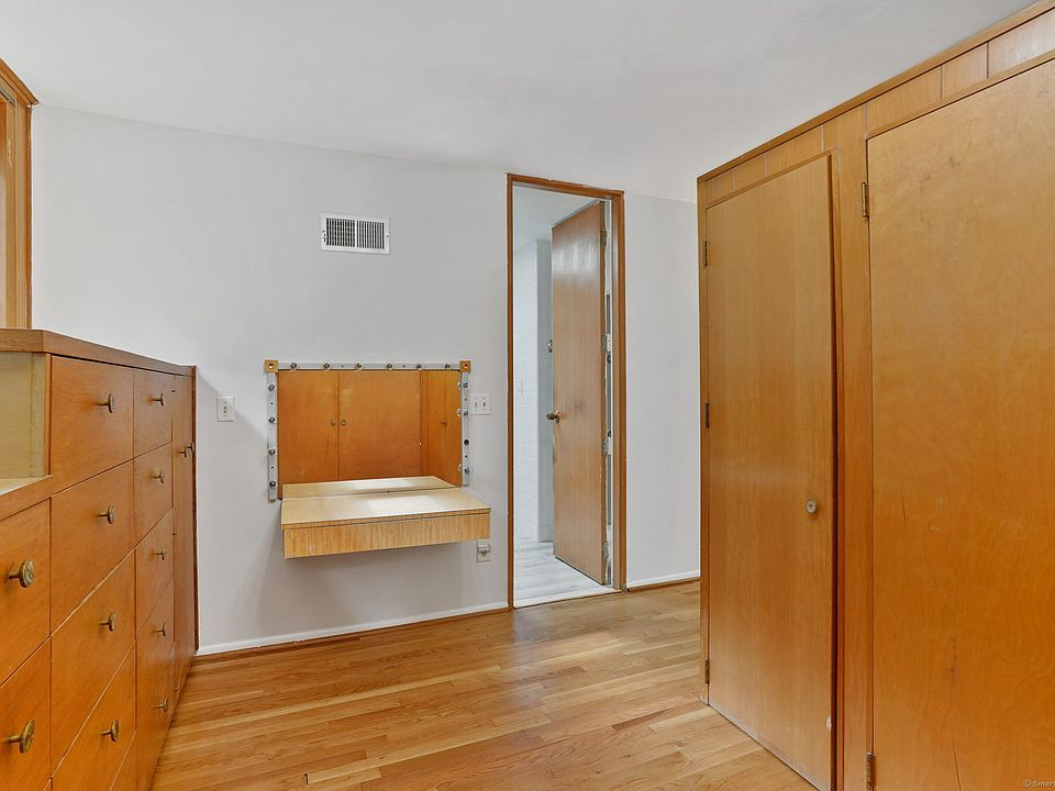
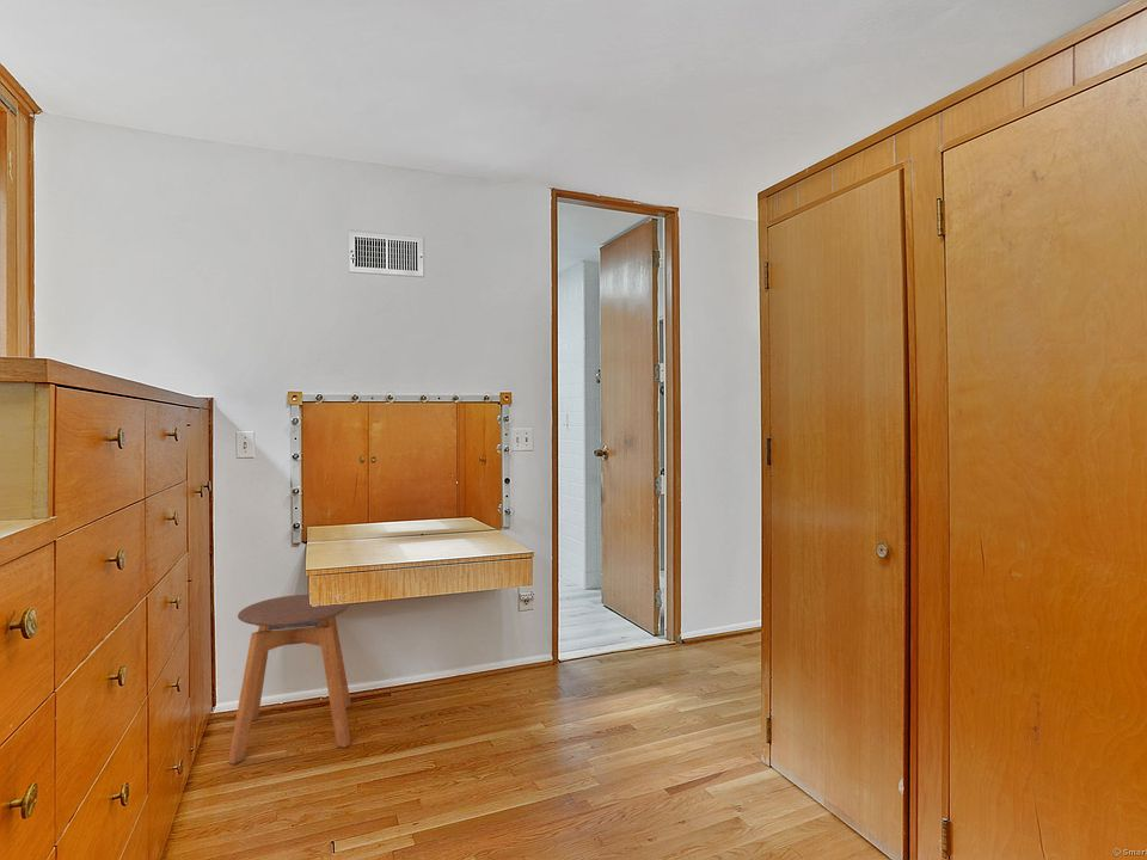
+ stool [227,594,352,766]
